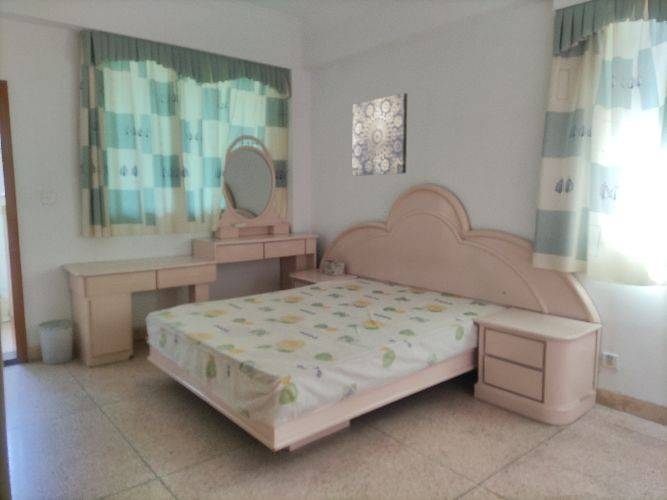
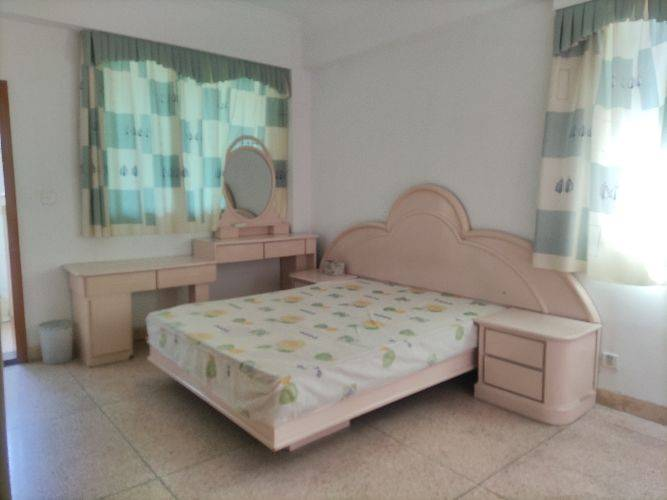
- wall art [352,92,409,177]
